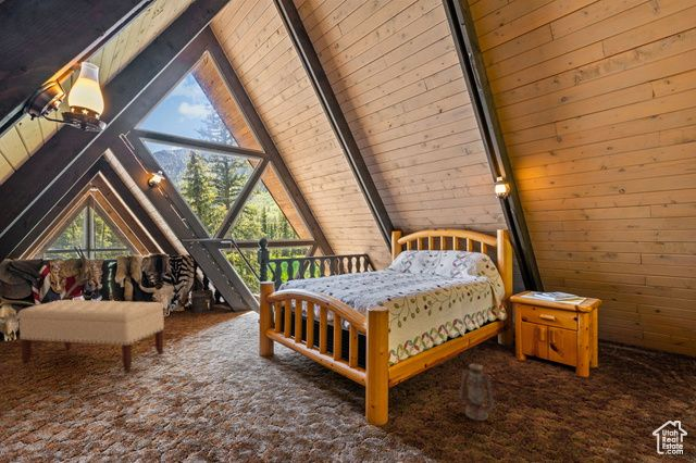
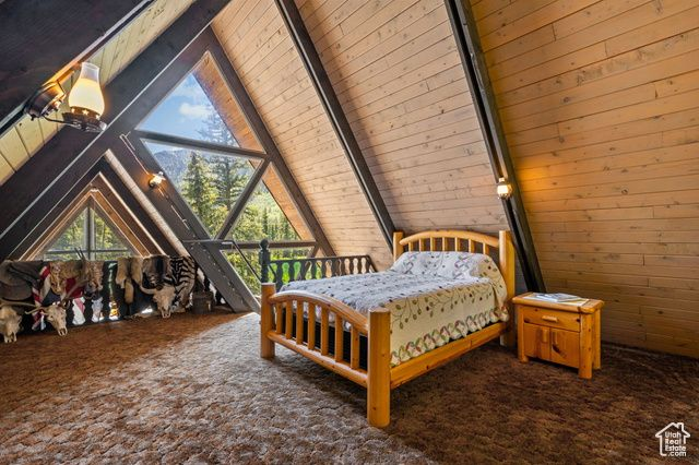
- lantern [459,363,495,422]
- bench [16,299,165,374]
